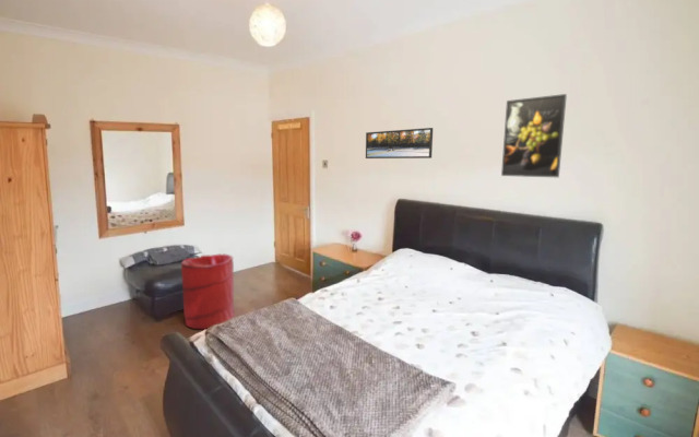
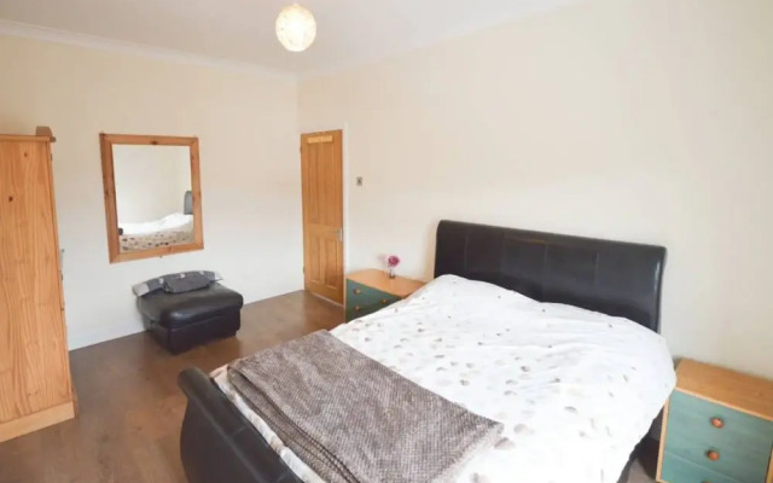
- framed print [365,127,434,160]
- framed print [500,93,568,178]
- laundry hamper [180,252,236,330]
